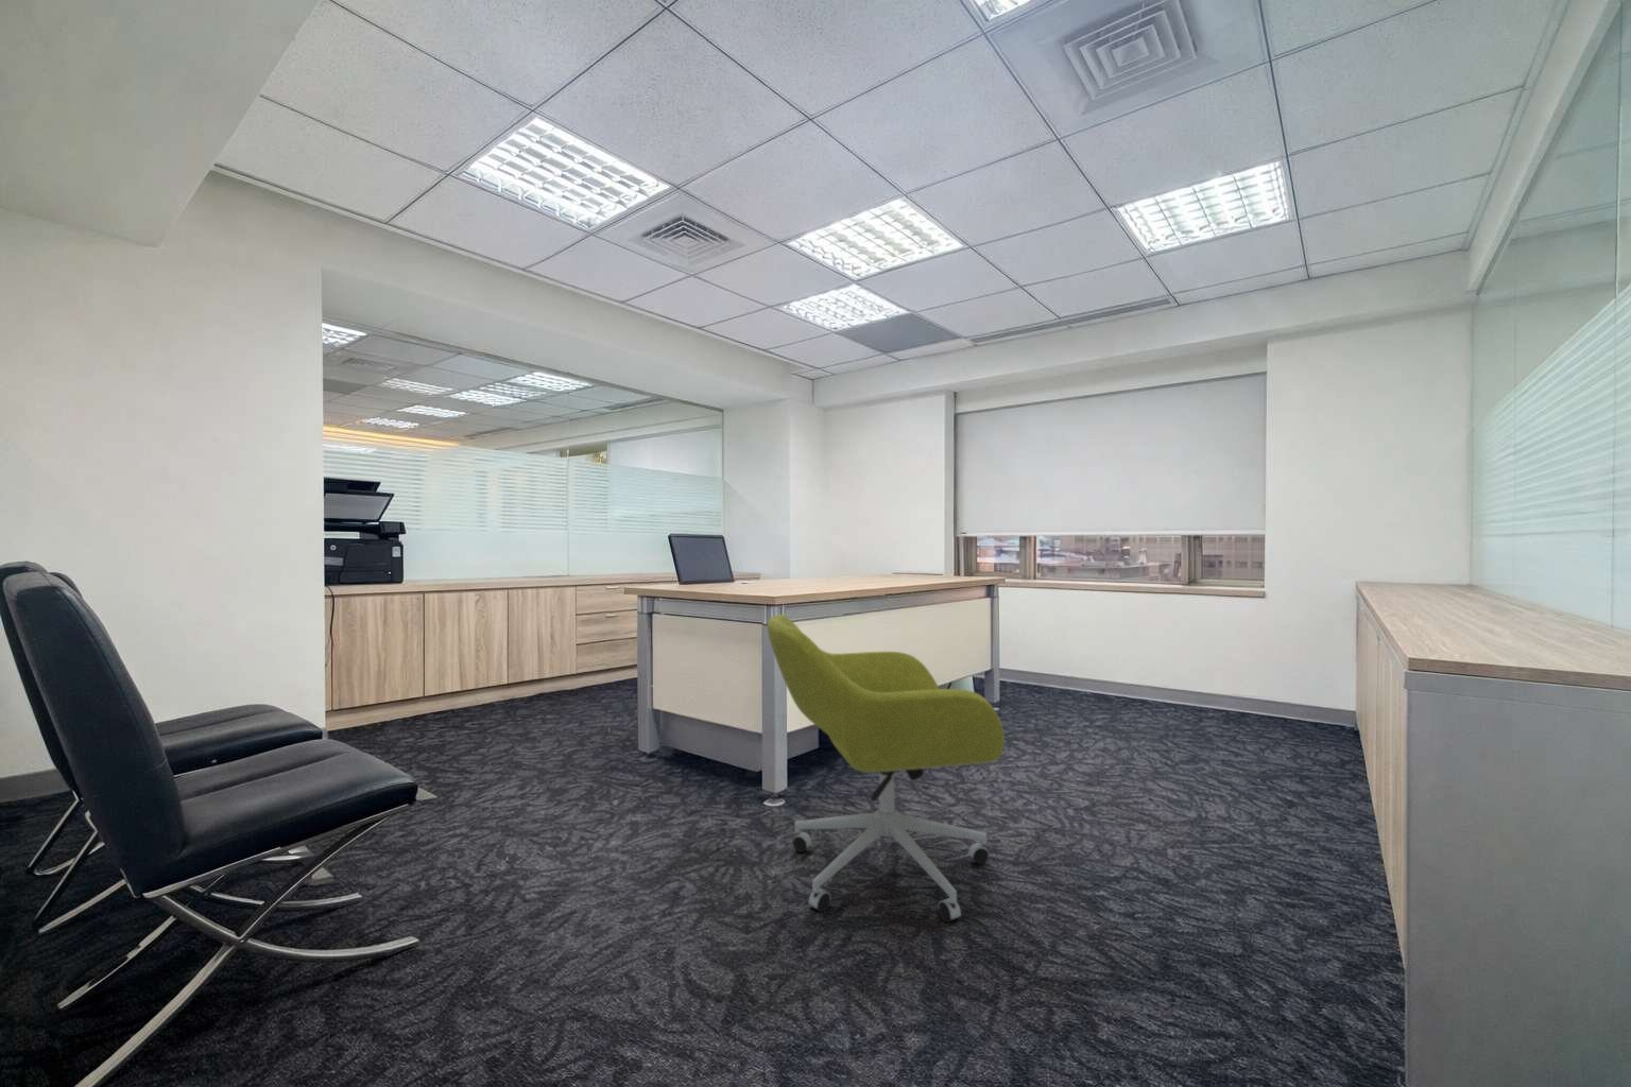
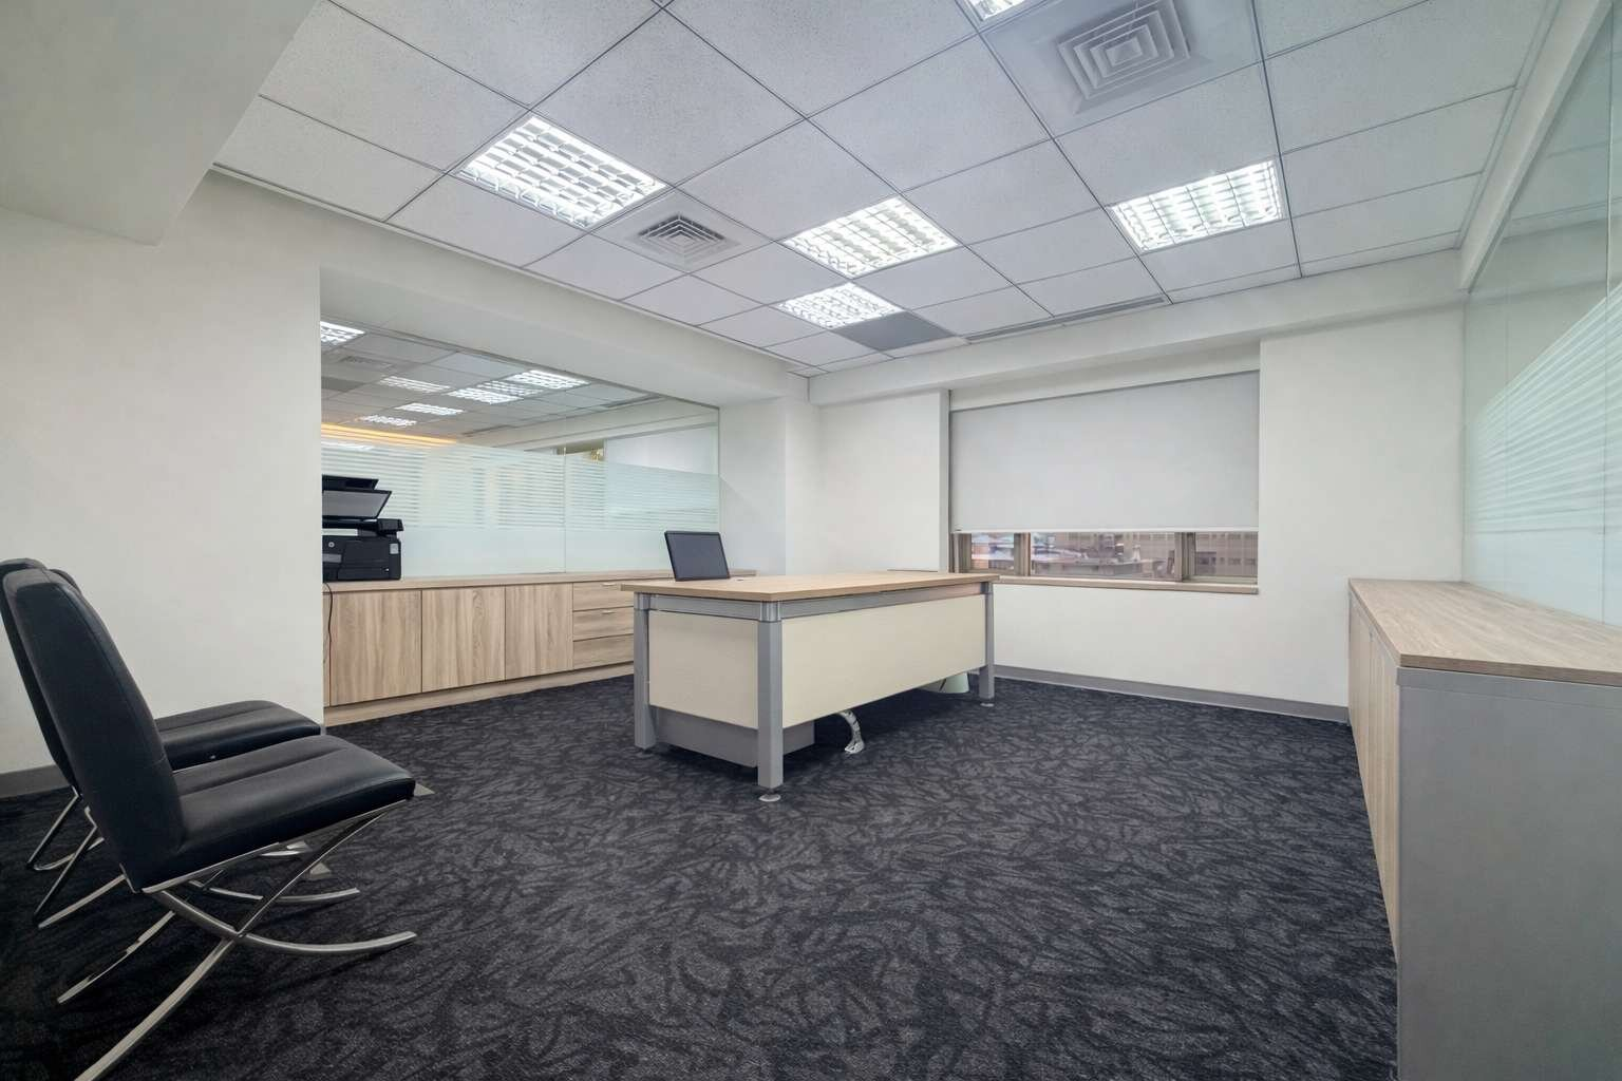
- office chair [766,614,1006,923]
